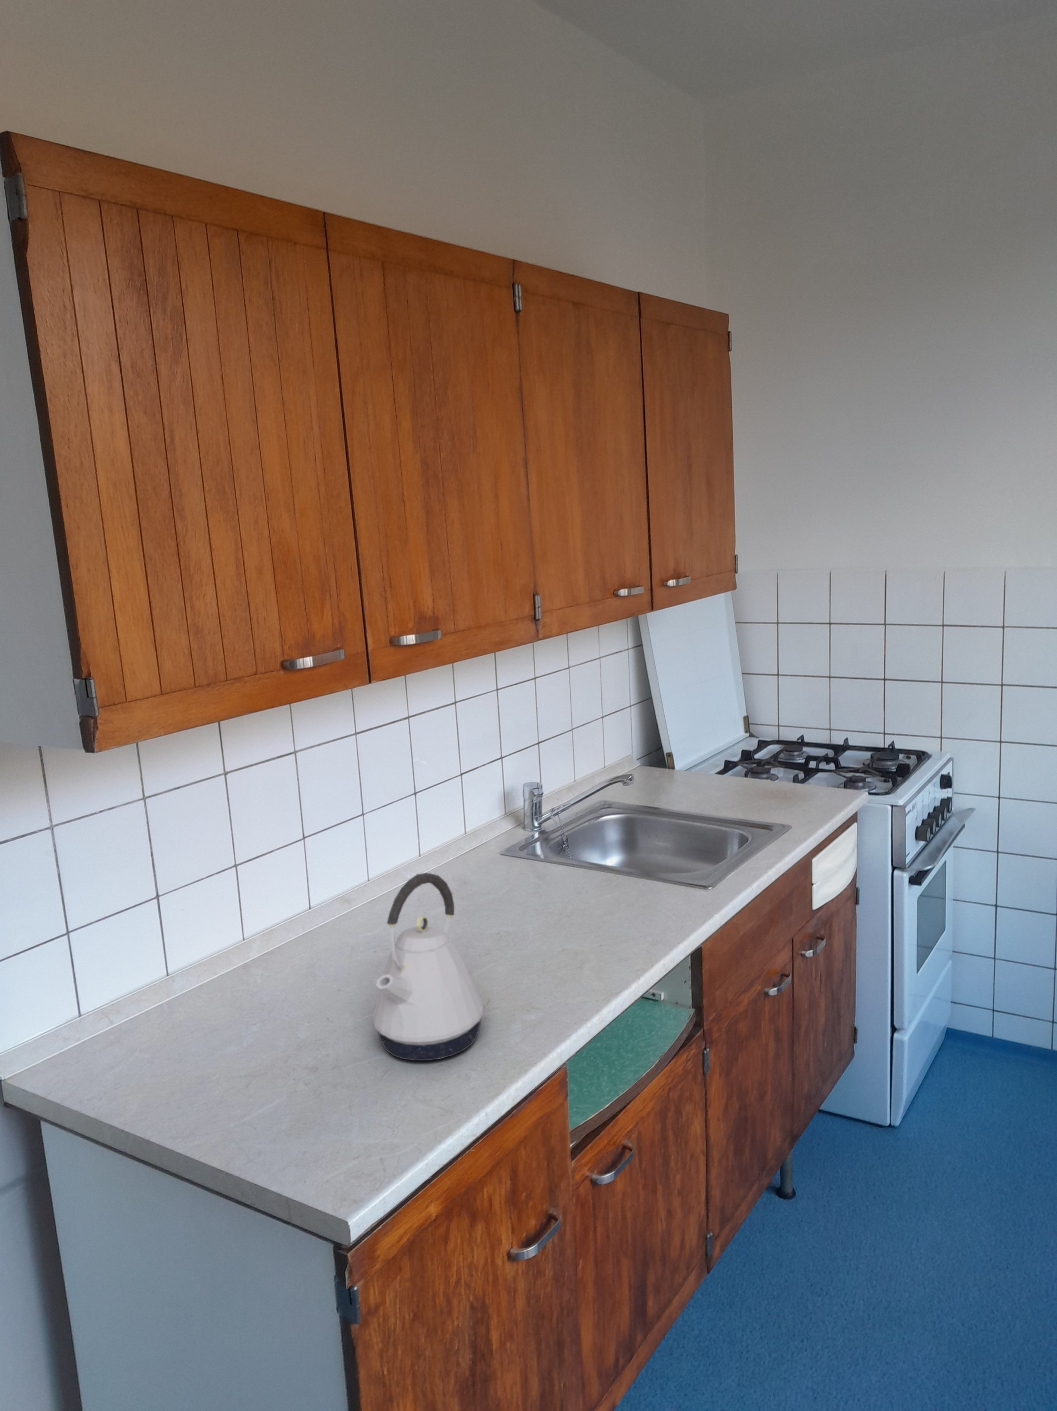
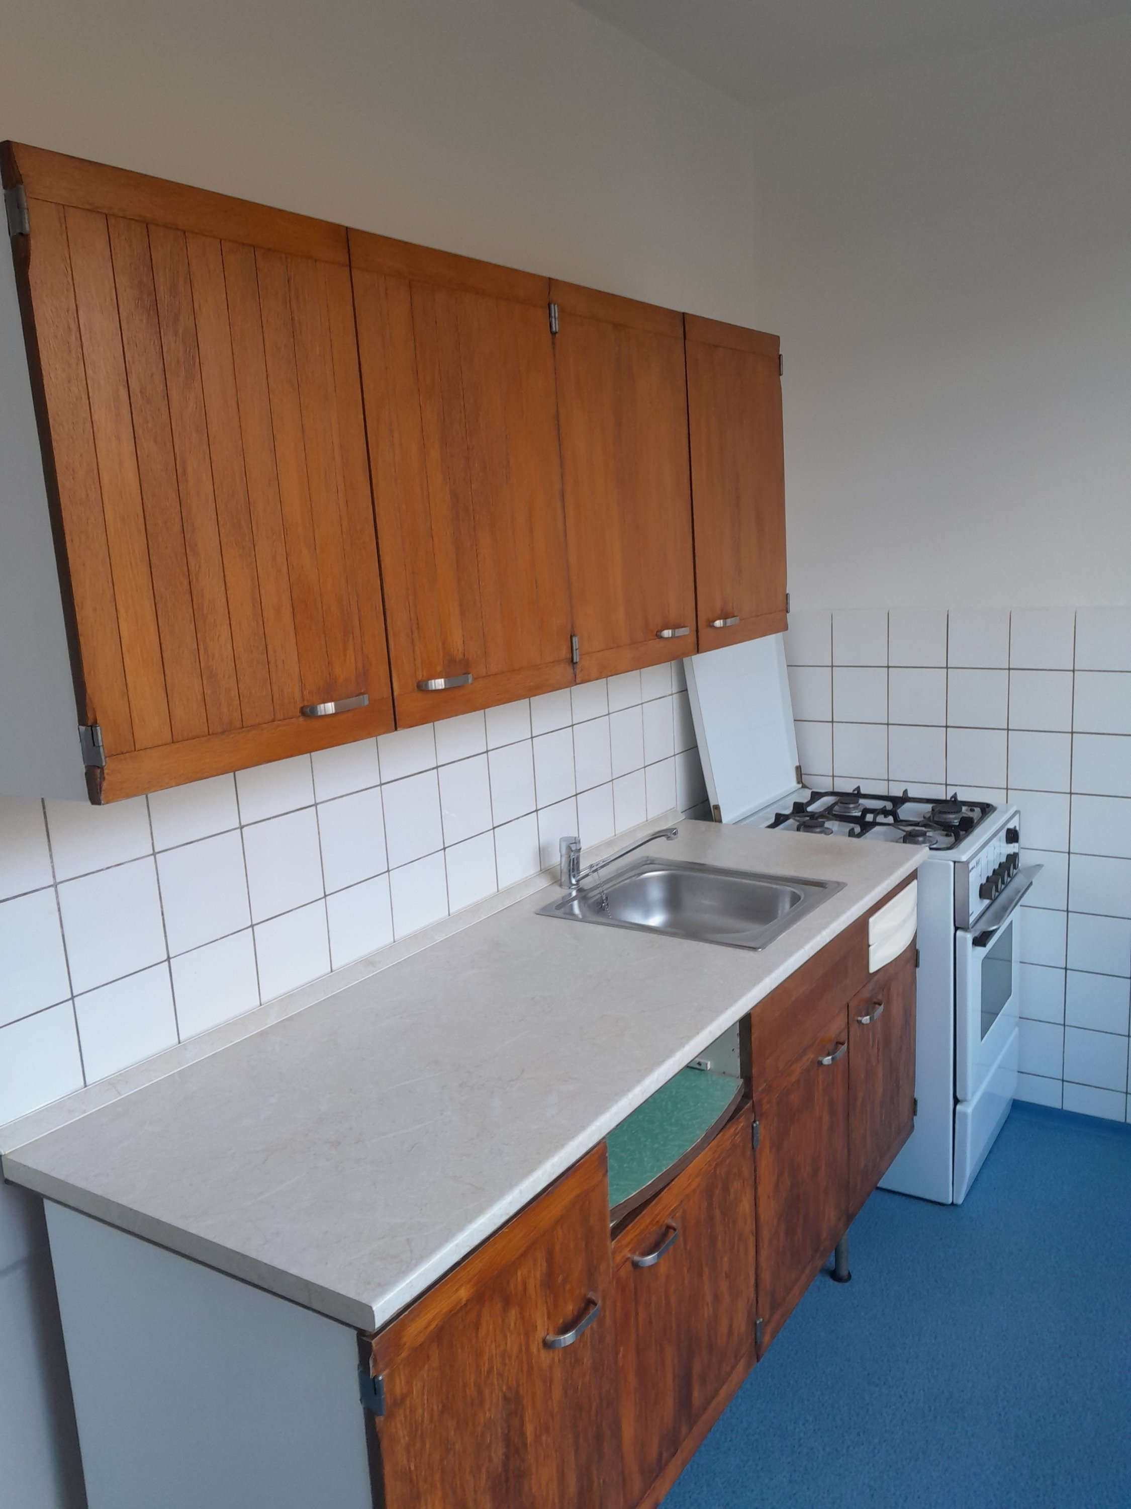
- kettle [372,872,484,1061]
